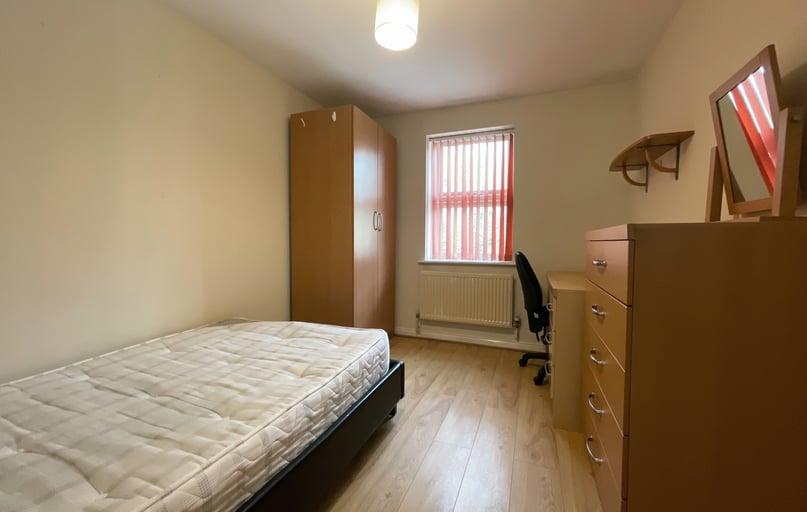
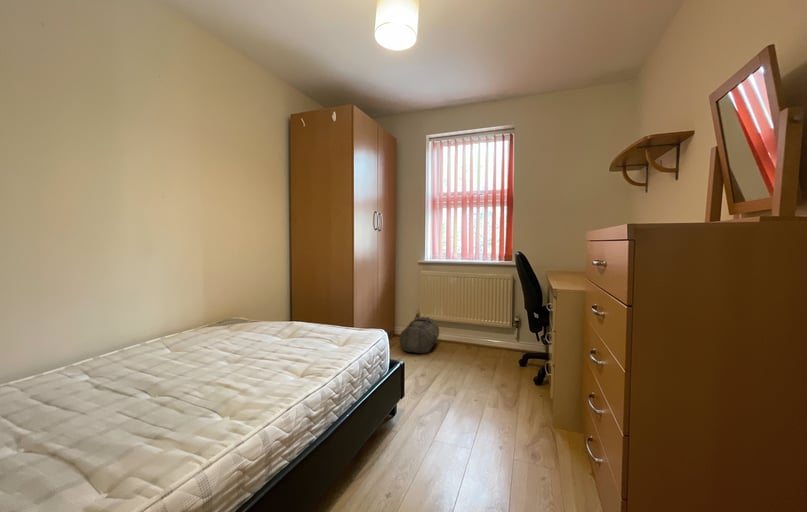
+ backpack [398,315,440,354]
